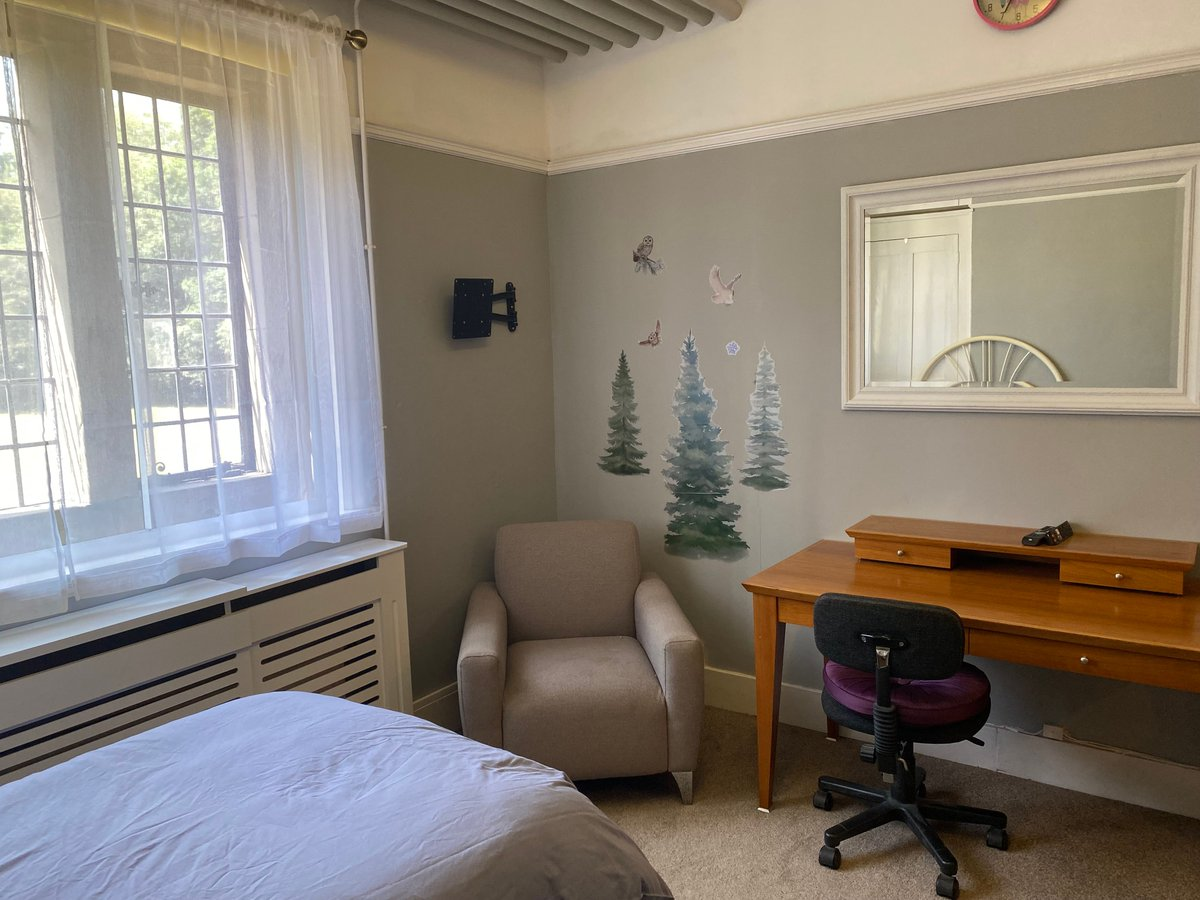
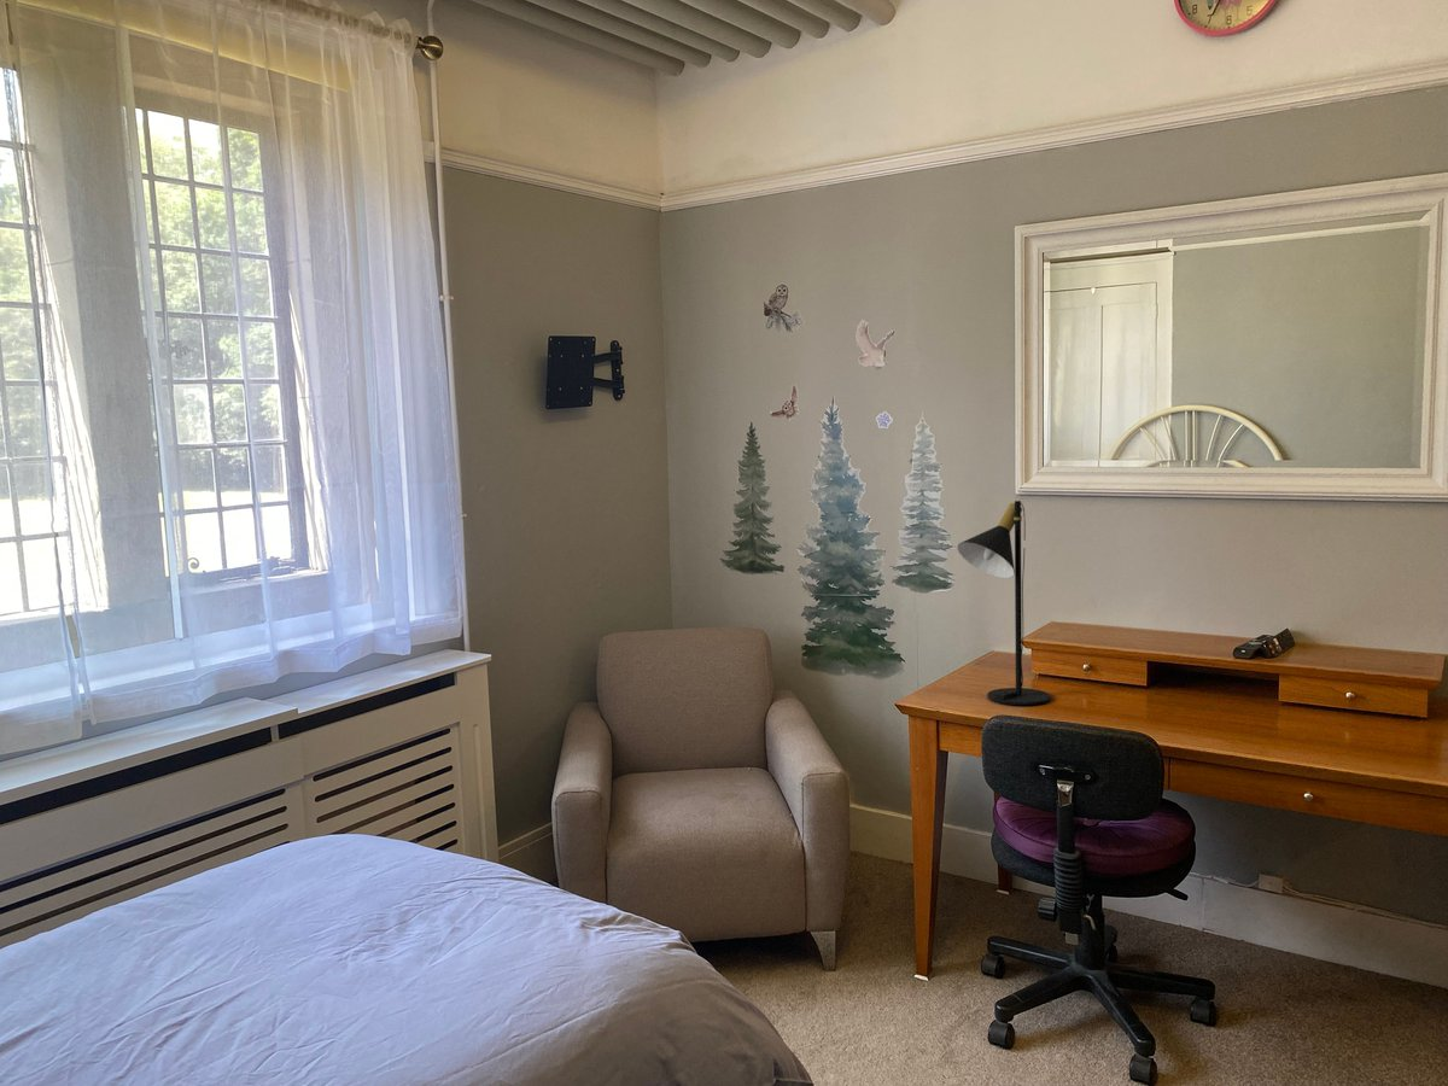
+ table lamp [957,500,1052,706]
